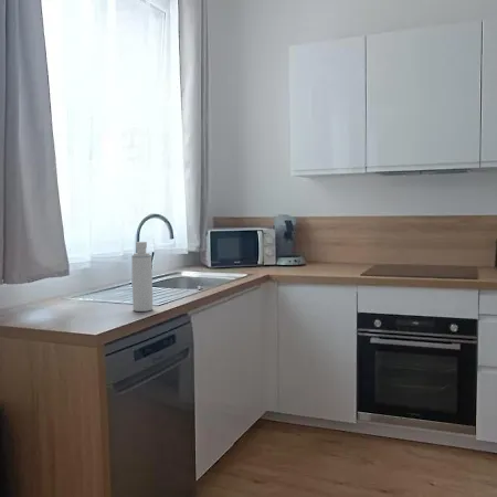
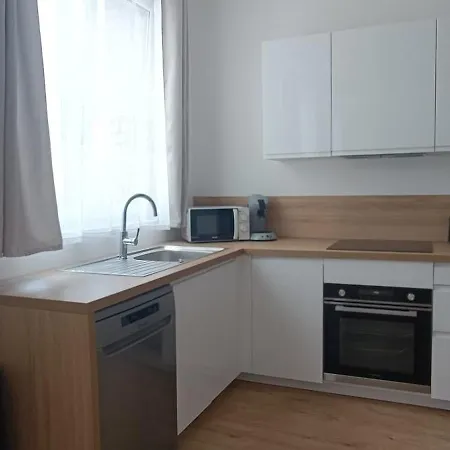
- spray bottle [130,241,154,313]
